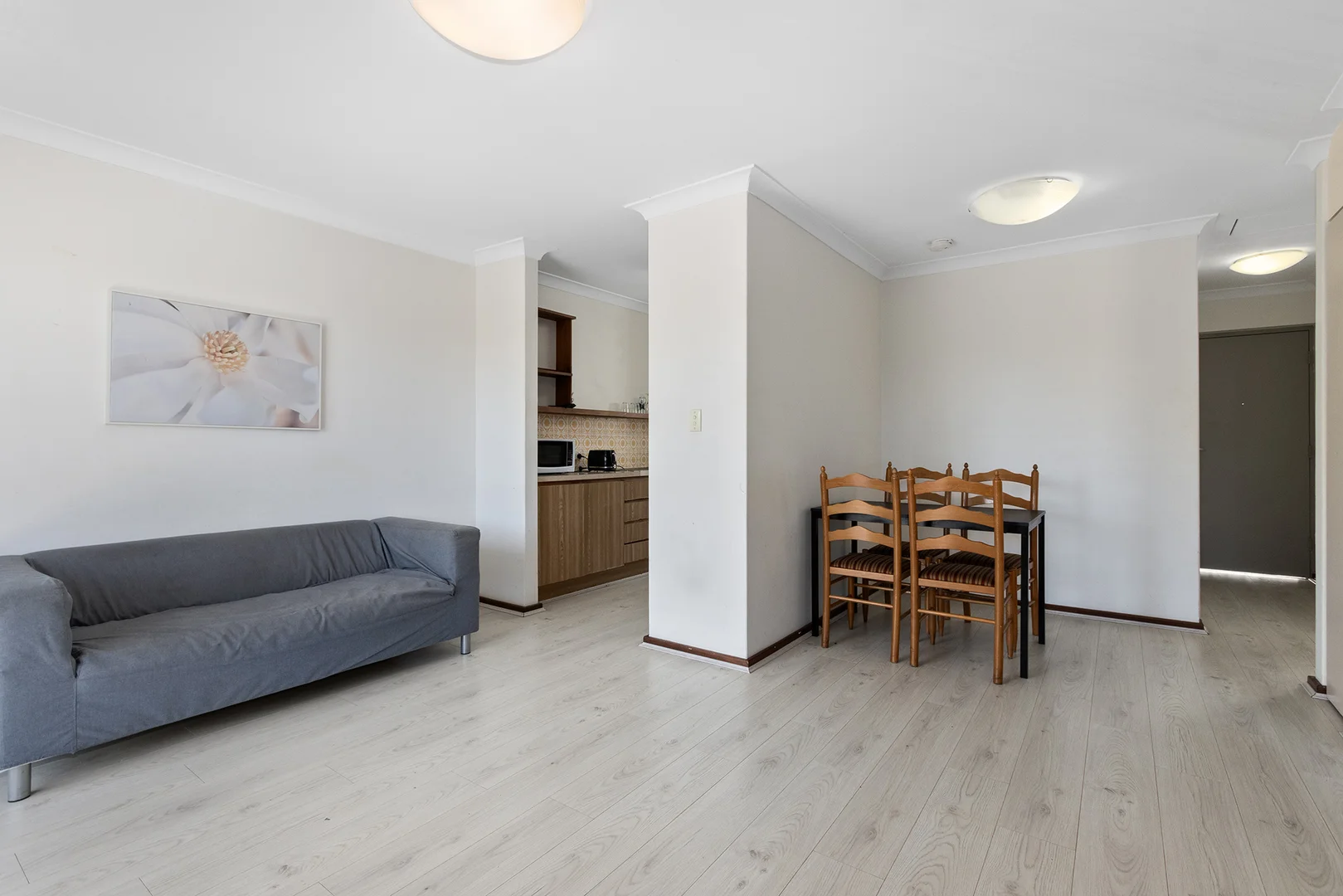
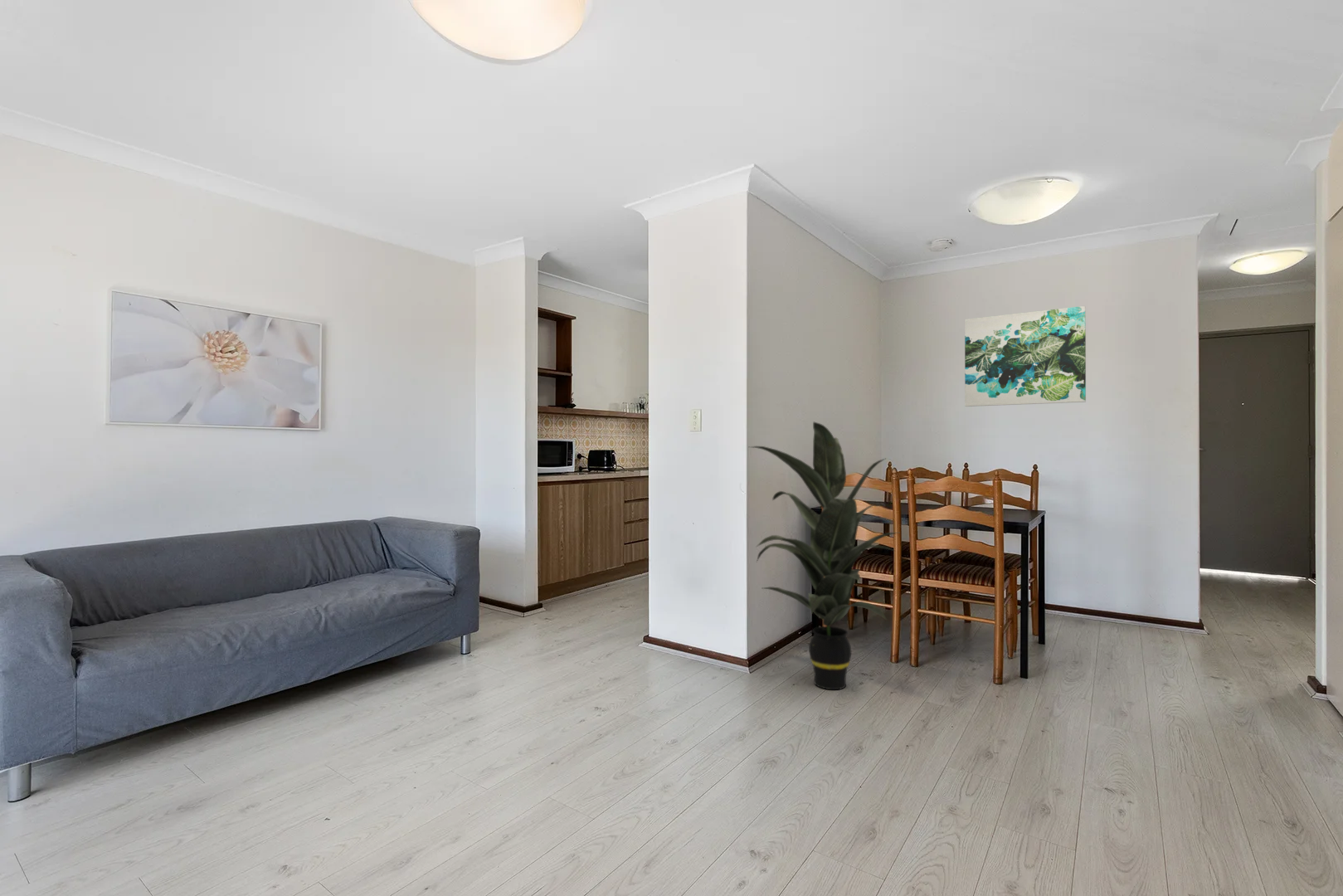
+ indoor plant [749,421,899,690]
+ wall art [964,305,1087,407]
